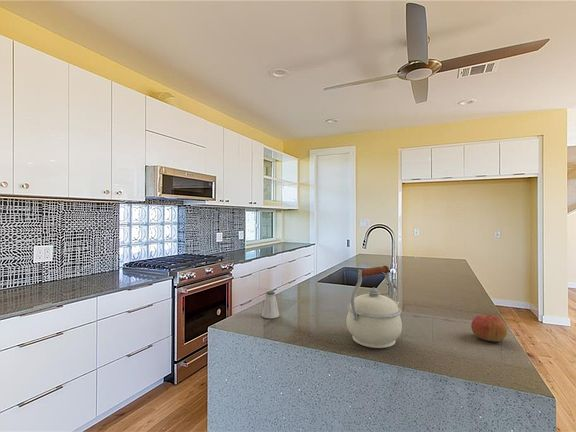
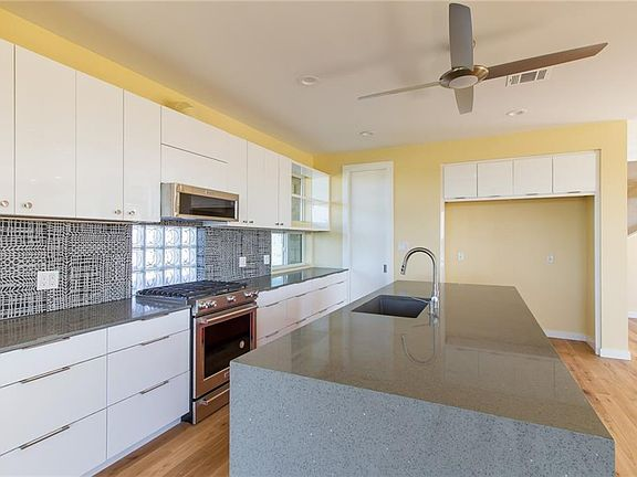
- apple [470,314,508,343]
- kettle [345,265,403,349]
- saltshaker [261,290,280,319]
